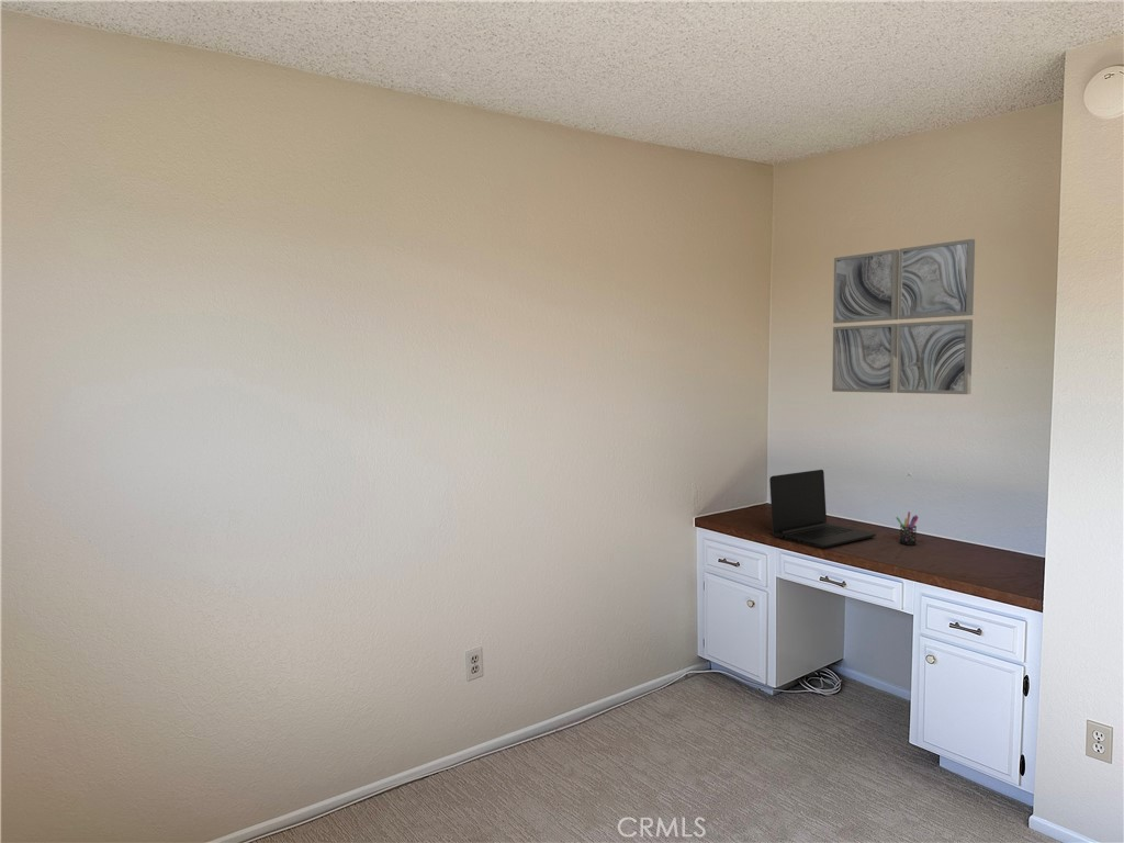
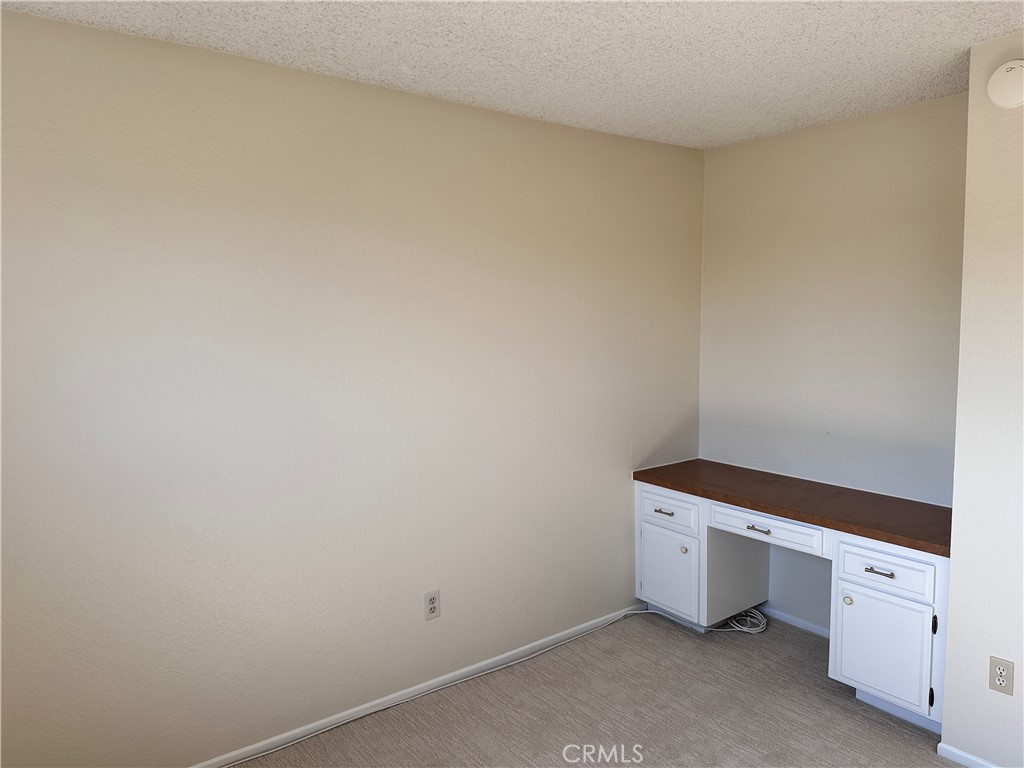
- laptop [768,469,877,549]
- wall art [831,238,976,395]
- pen holder [895,510,920,547]
